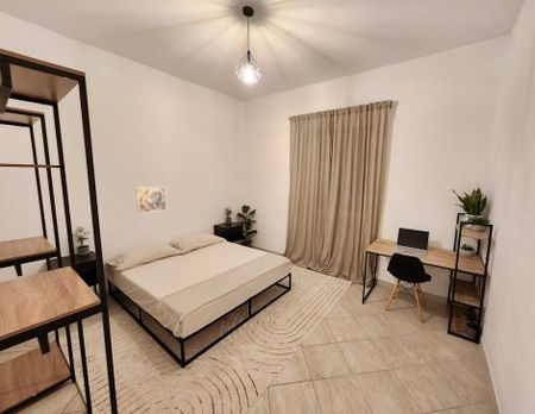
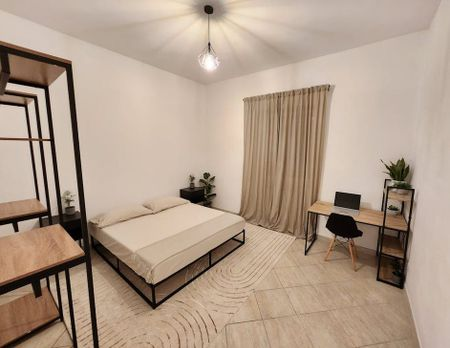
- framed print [136,186,168,214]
